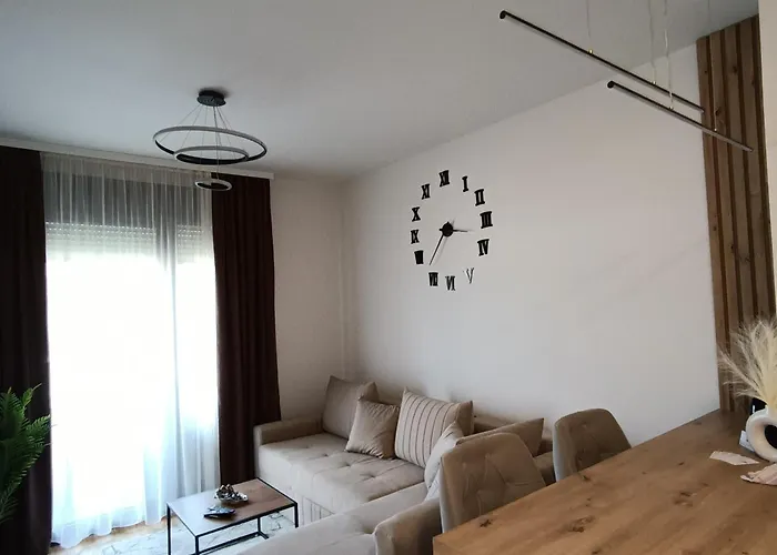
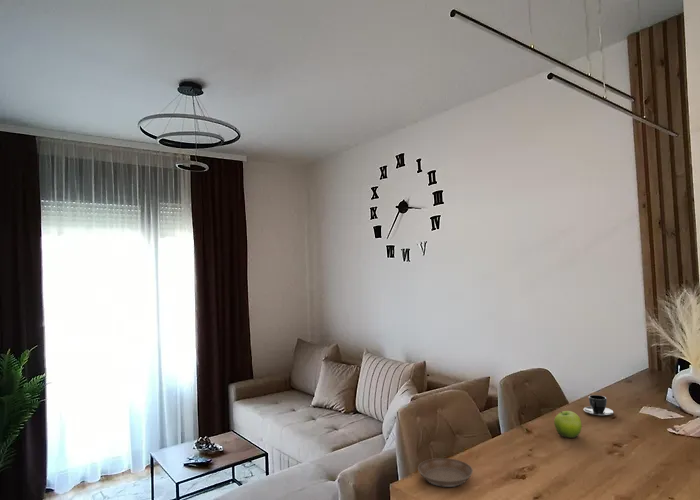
+ fruit [553,410,583,439]
+ saucer [417,457,474,488]
+ teacup [583,394,614,416]
